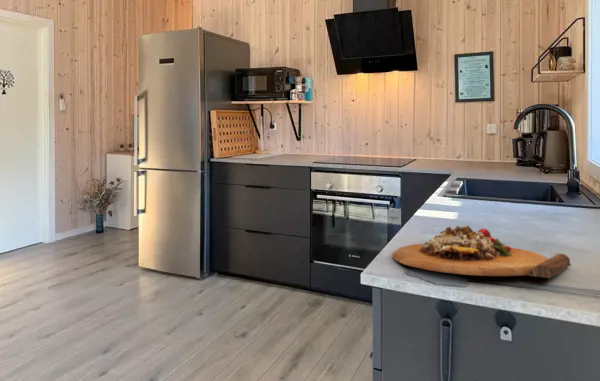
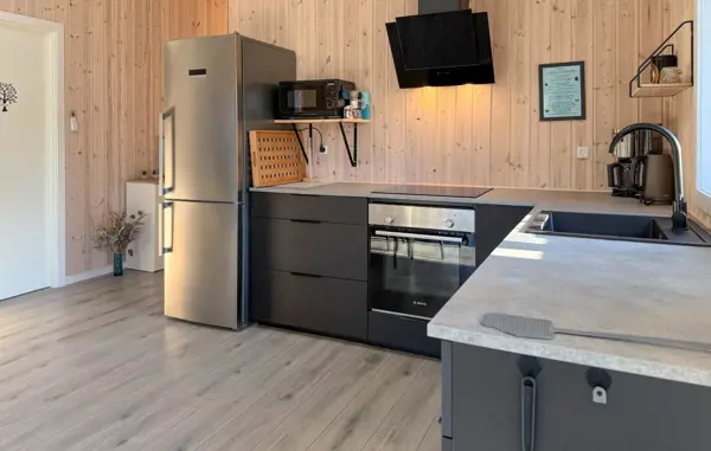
- cutting board [392,225,572,279]
